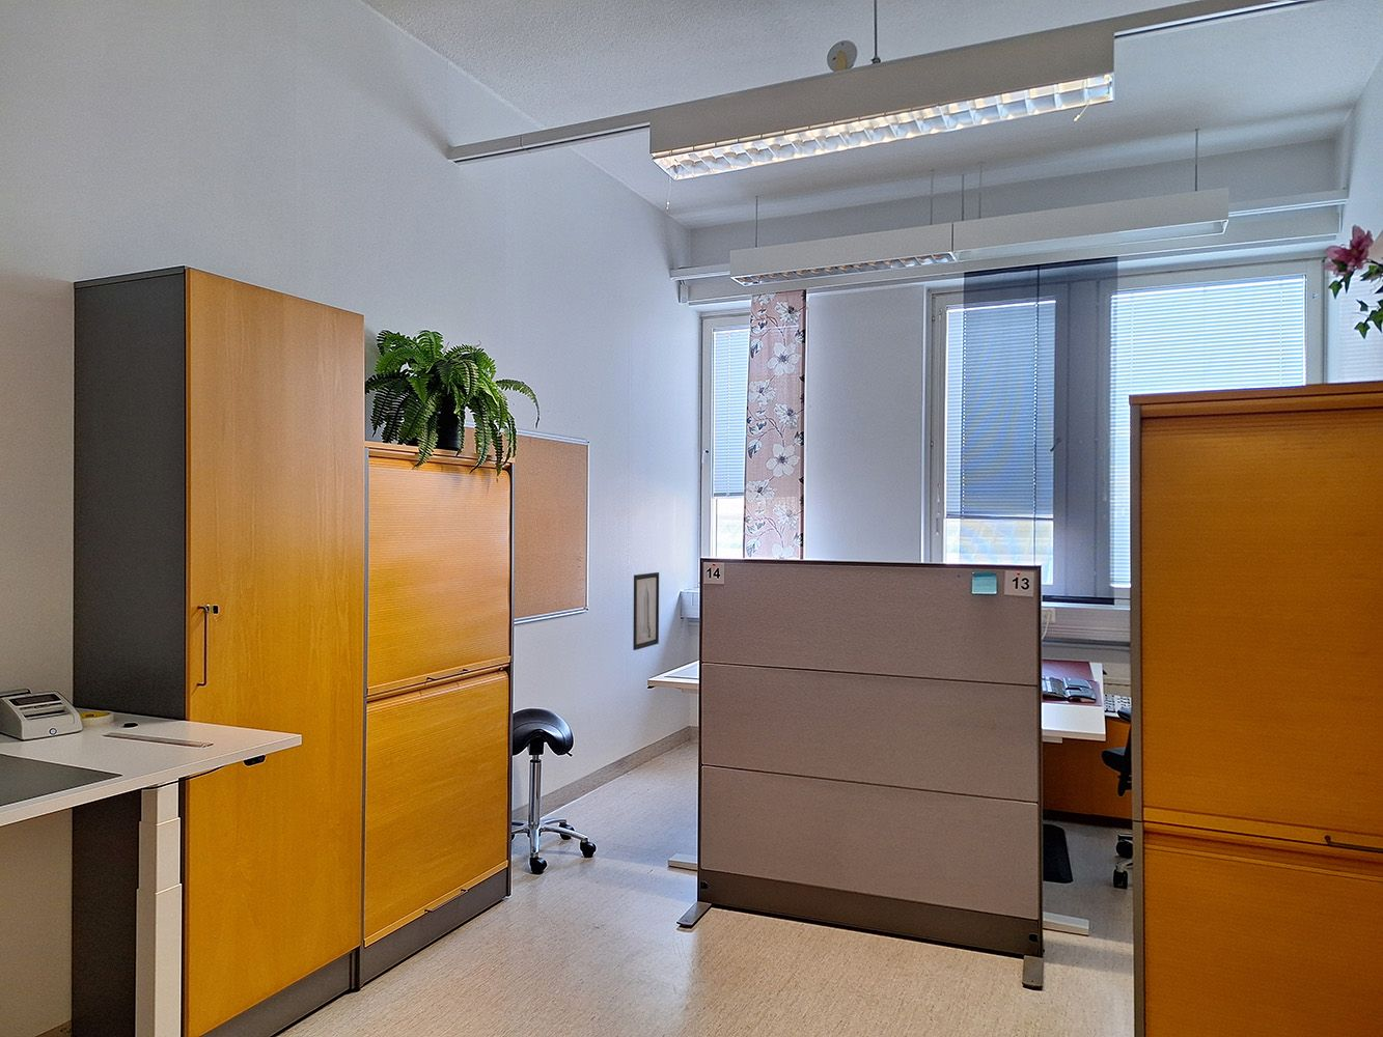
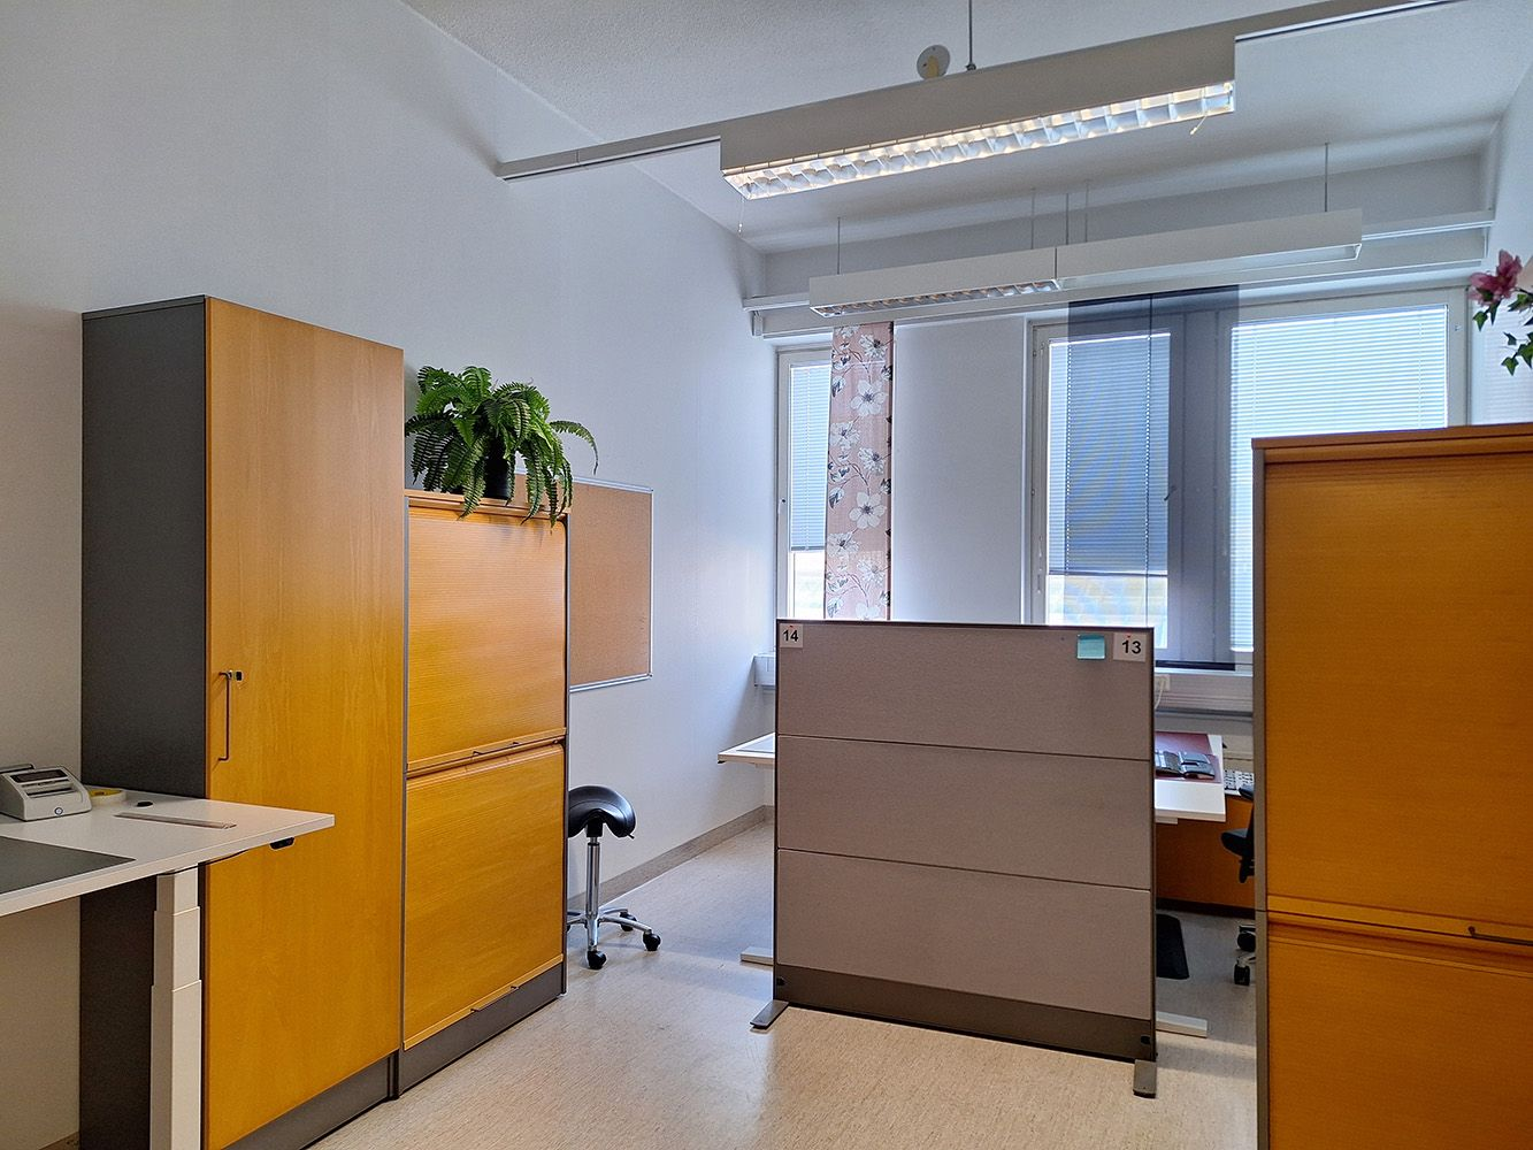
- wall art [632,572,659,651]
